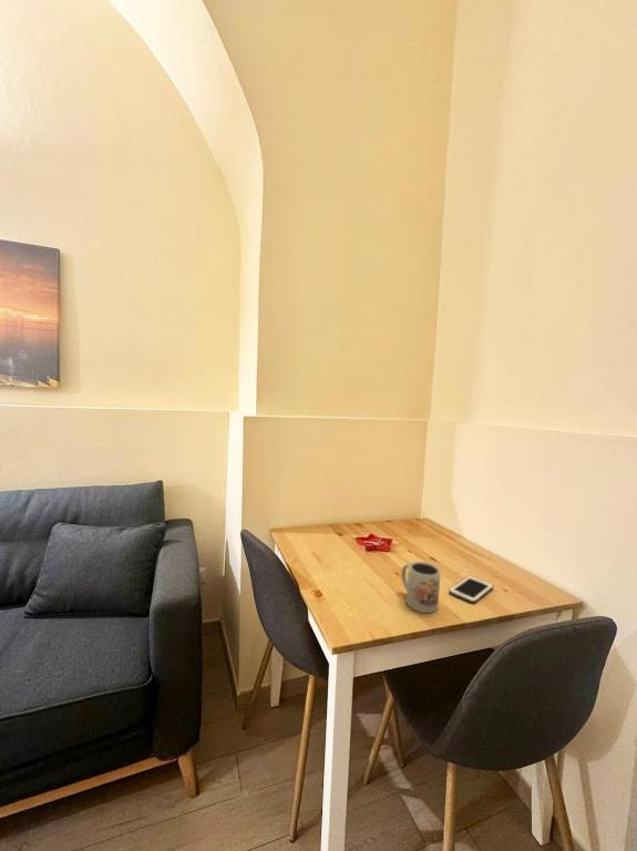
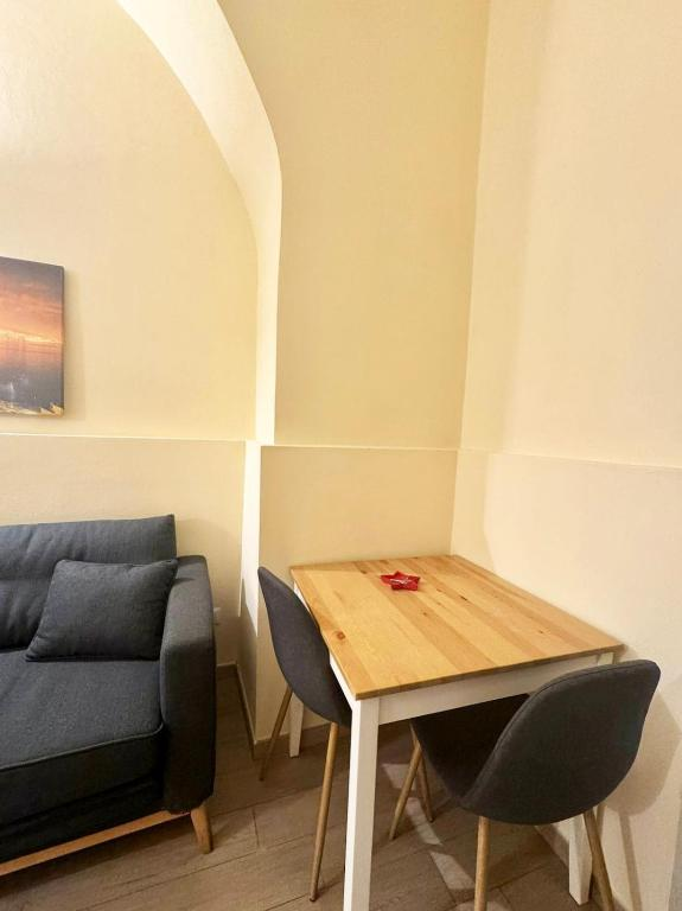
- cell phone [448,575,494,604]
- mug [400,561,442,614]
